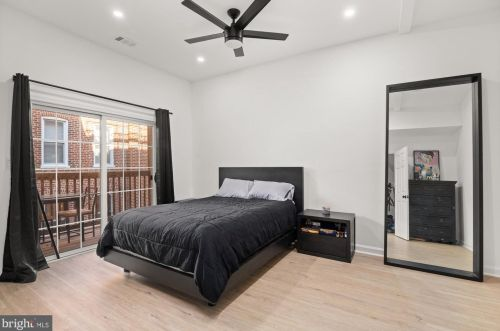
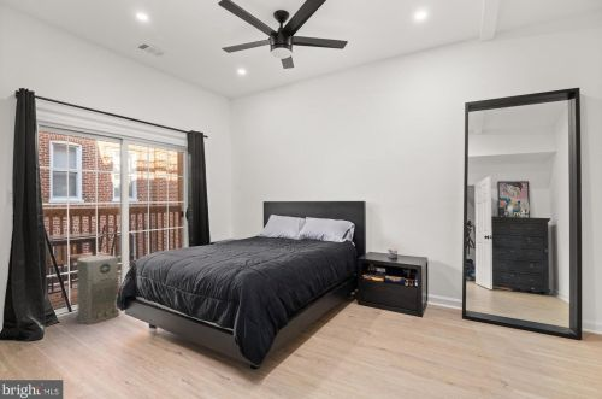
+ air purifier [76,253,120,325]
